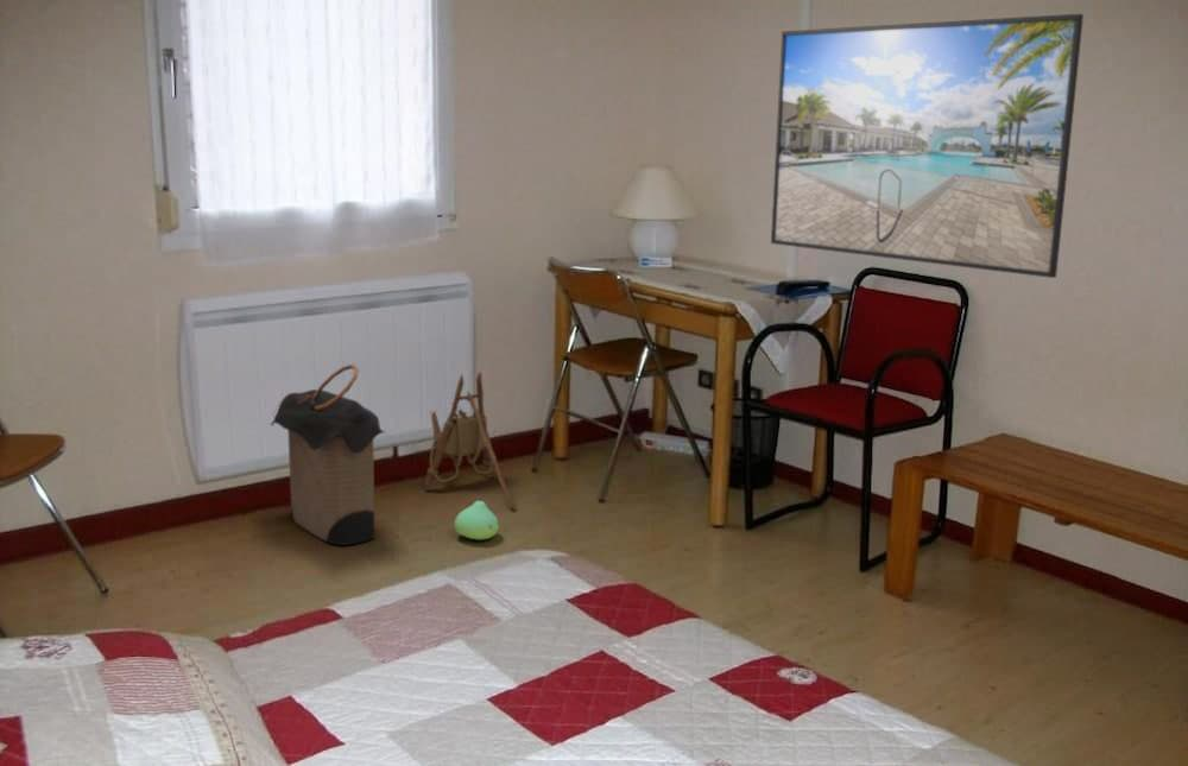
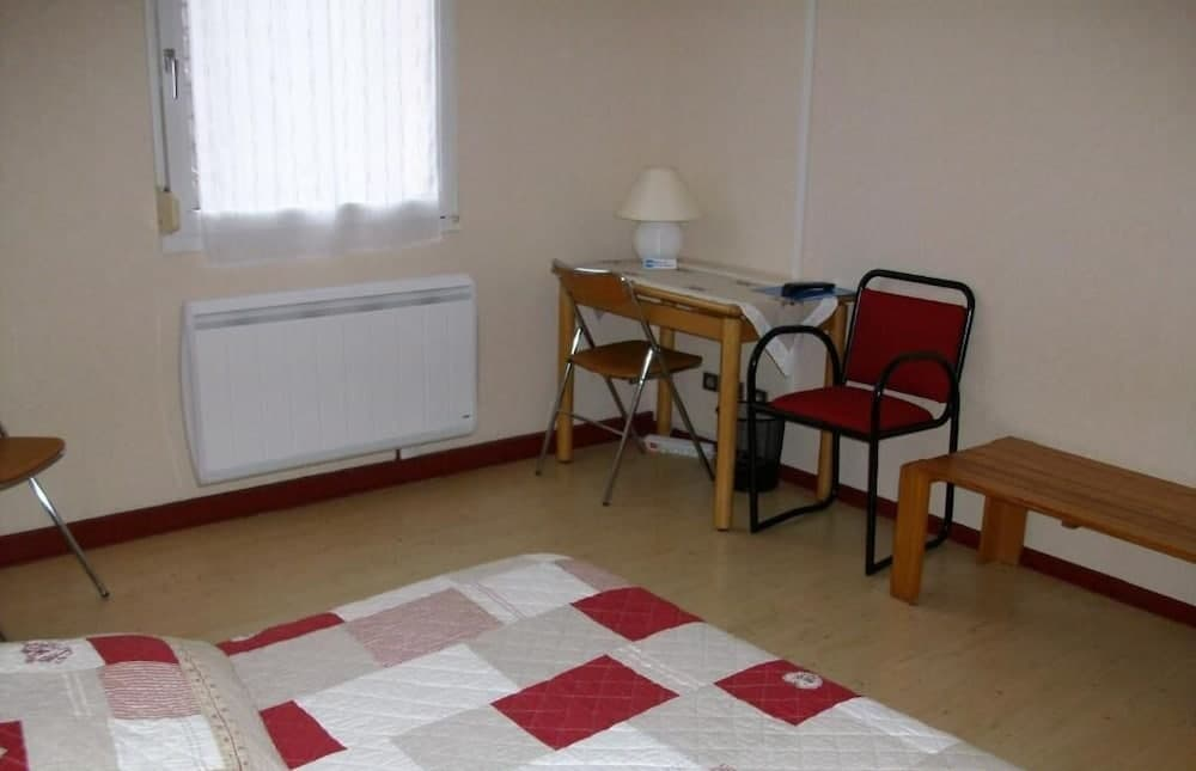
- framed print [770,13,1085,279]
- frame pack [424,371,516,511]
- plush toy [454,500,500,542]
- laundry hamper [270,363,388,546]
